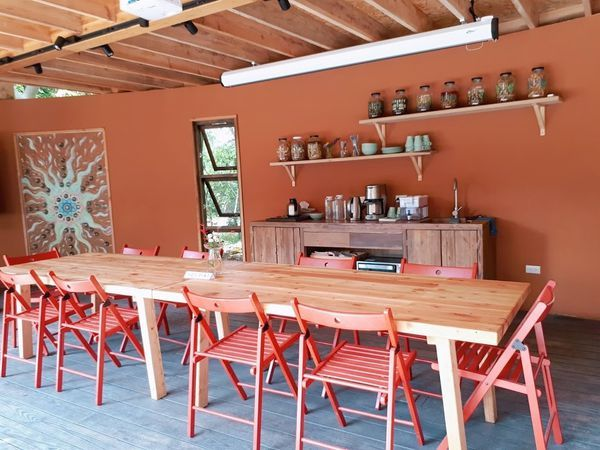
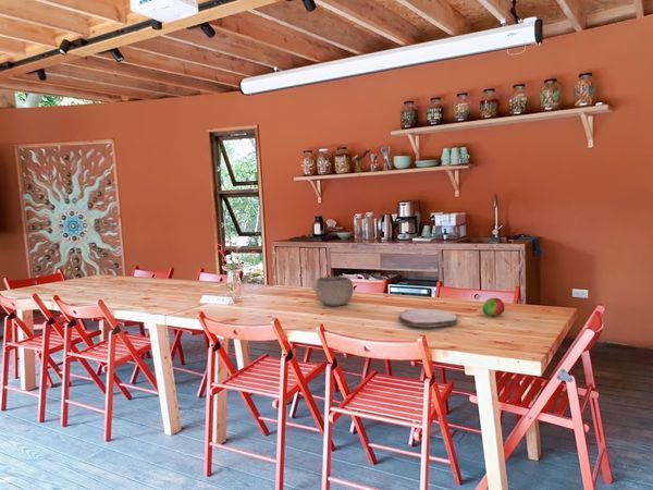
+ bowl [312,275,354,307]
+ fruit [481,297,506,318]
+ plate [397,308,458,328]
